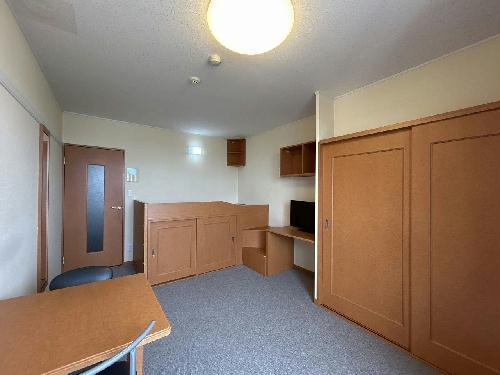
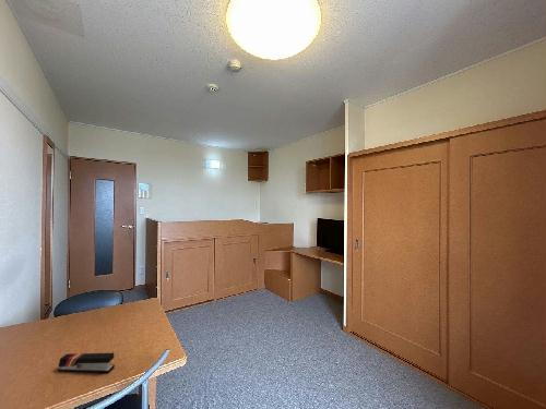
+ stapler [57,352,116,373]
